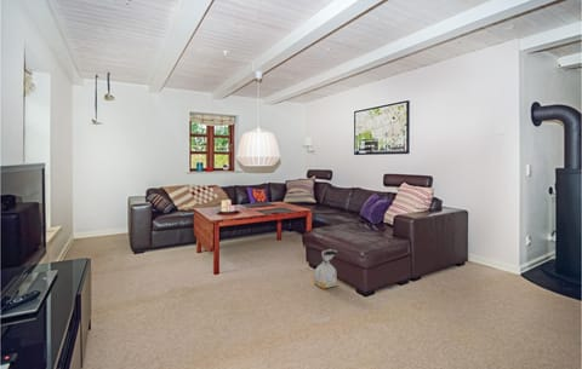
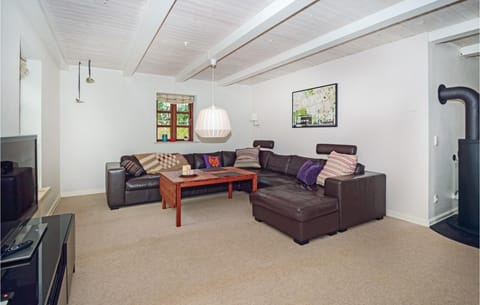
- bag [313,248,338,290]
